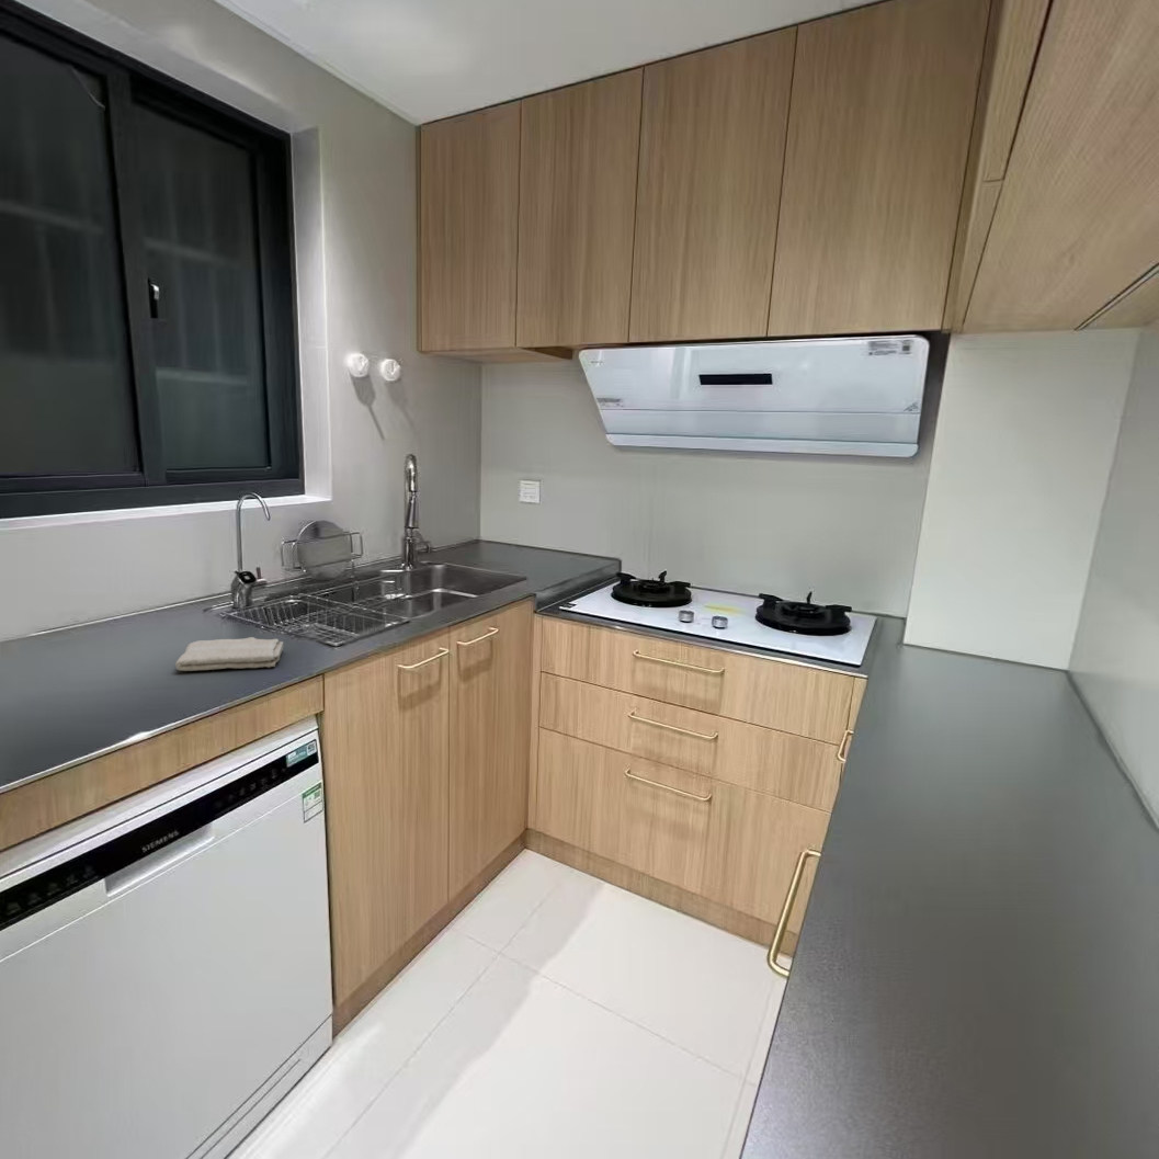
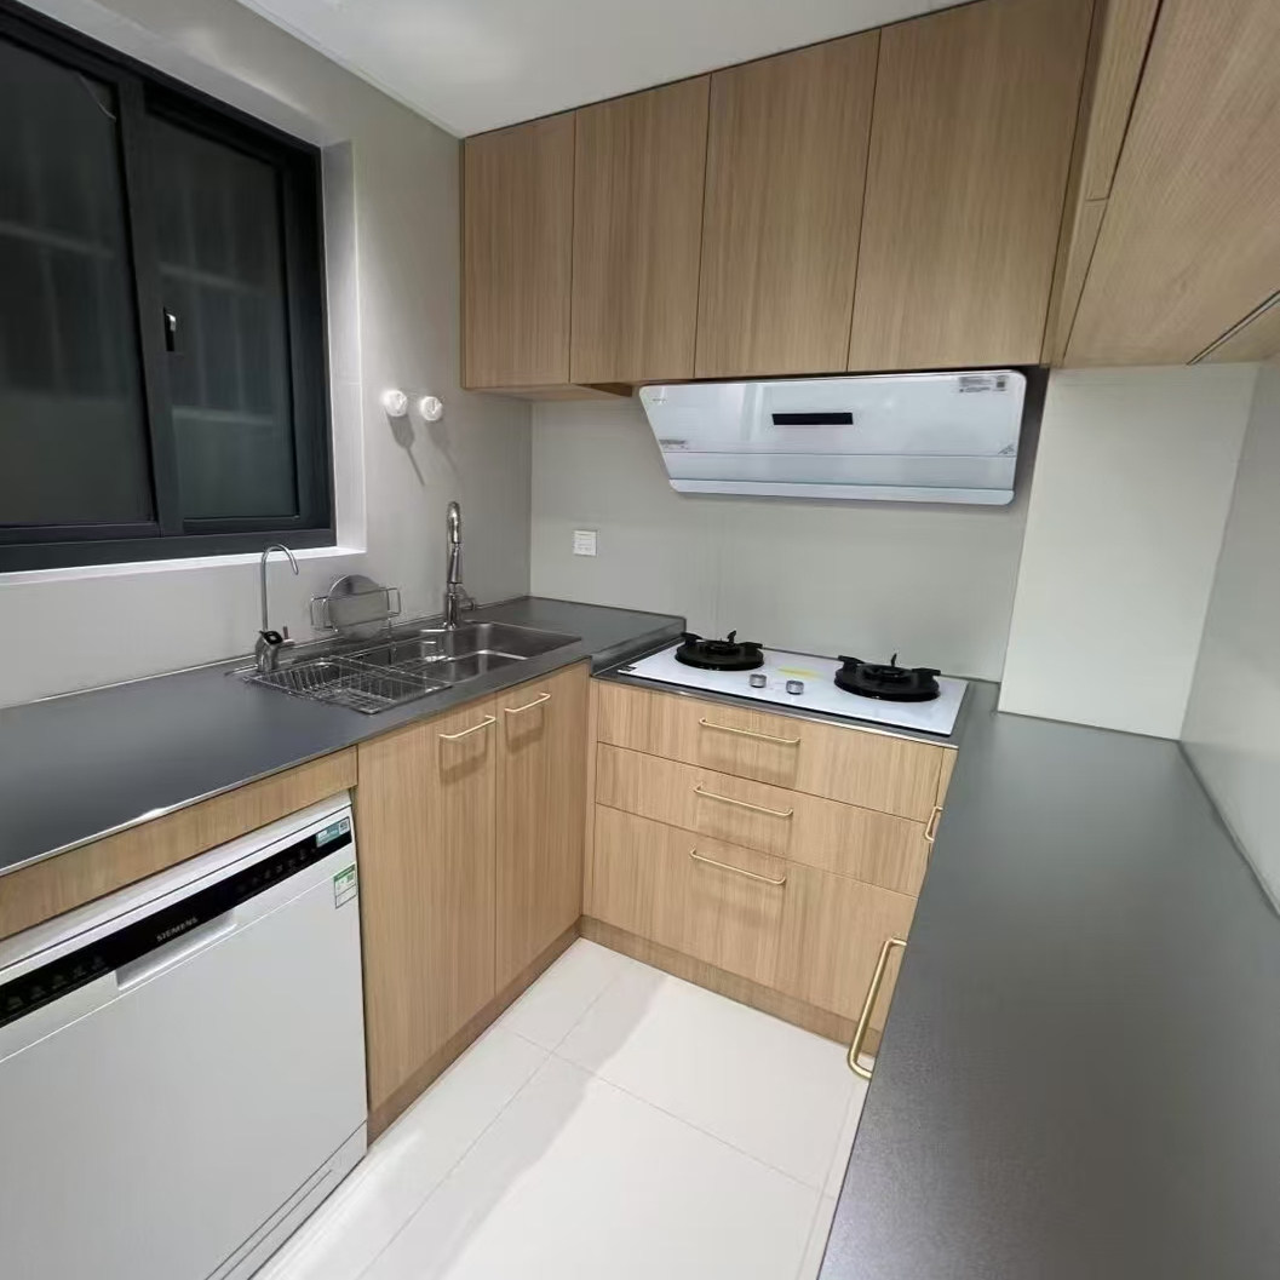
- washcloth [174,636,285,672]
